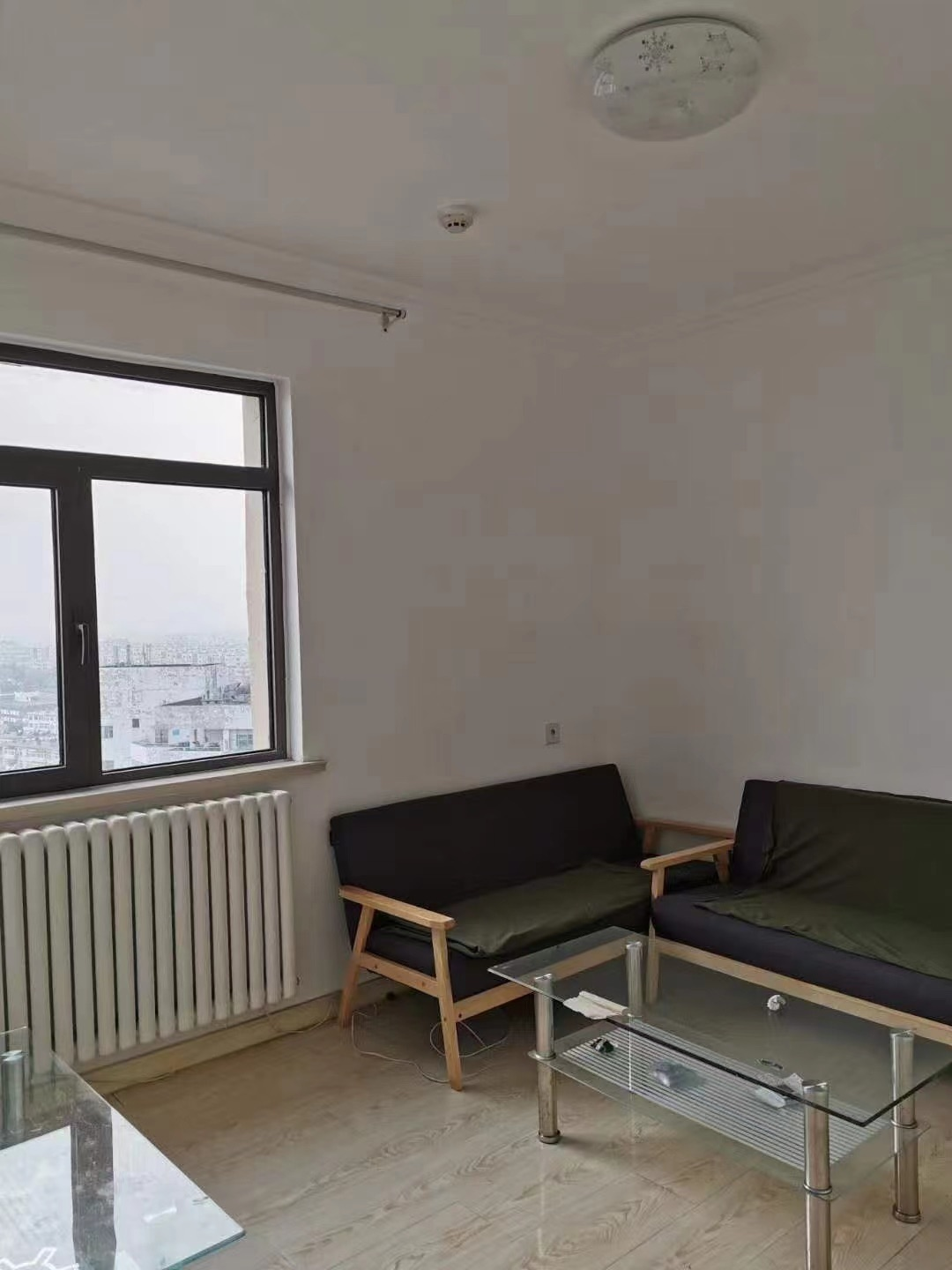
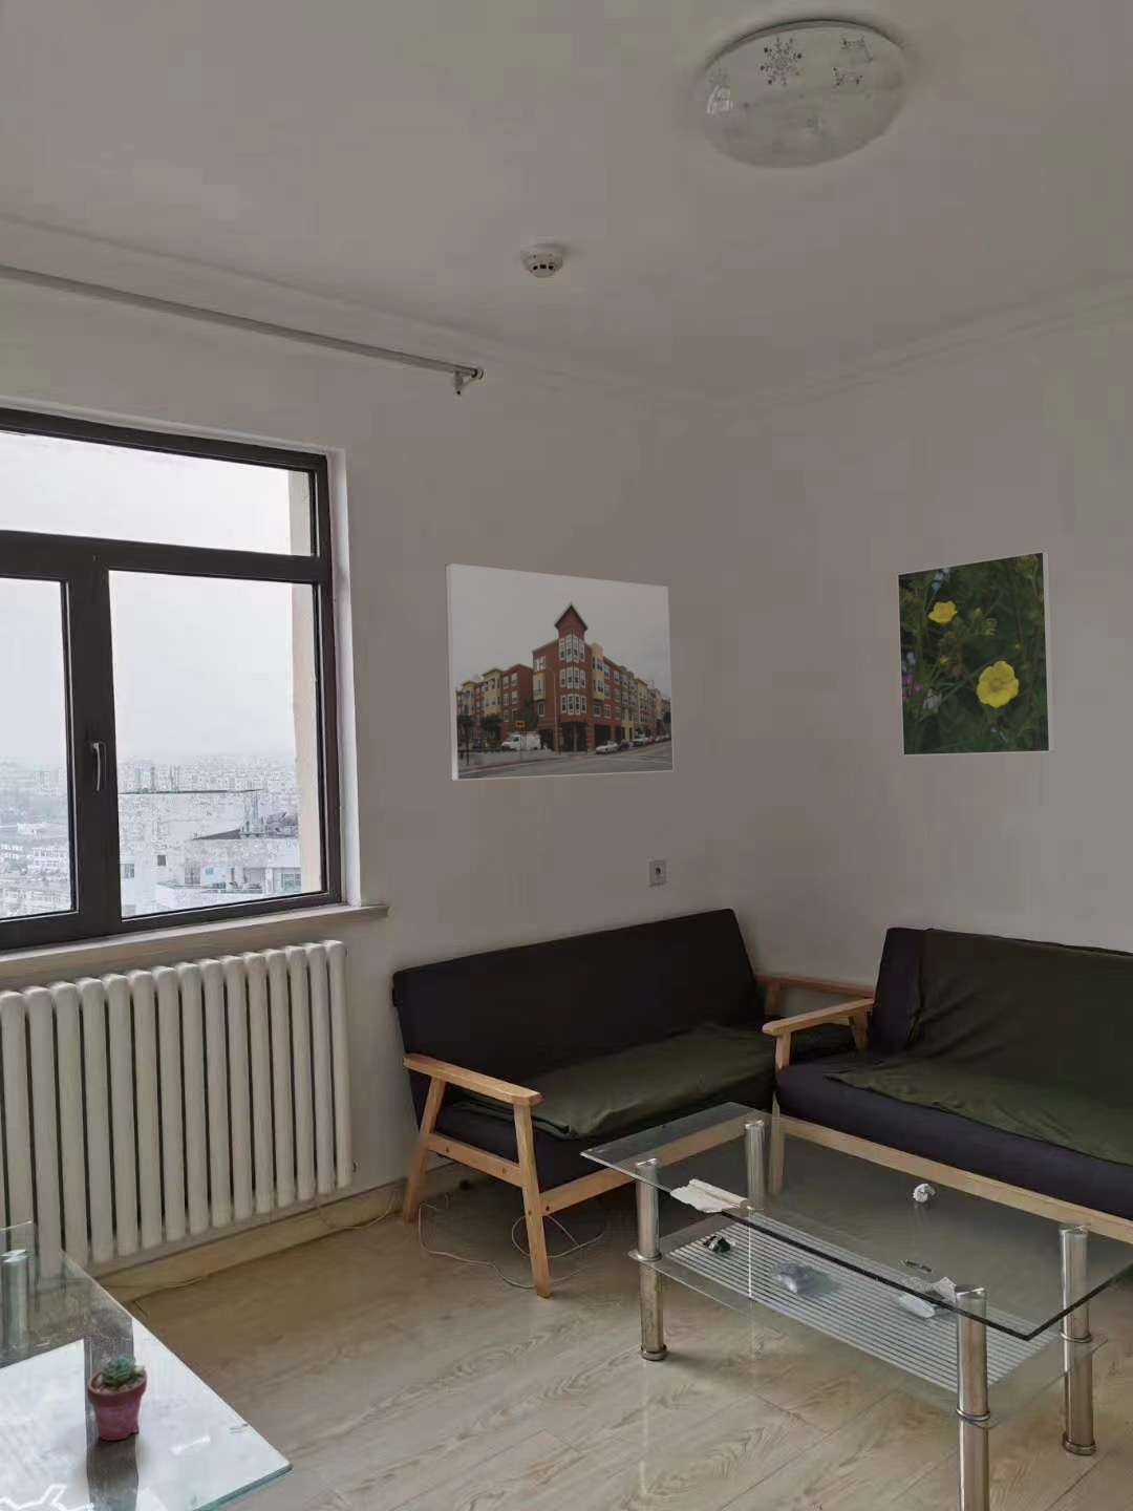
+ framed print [444,563,675,782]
+ potted succulent [86,1353,148,1442]
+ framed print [896,550,1057,757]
